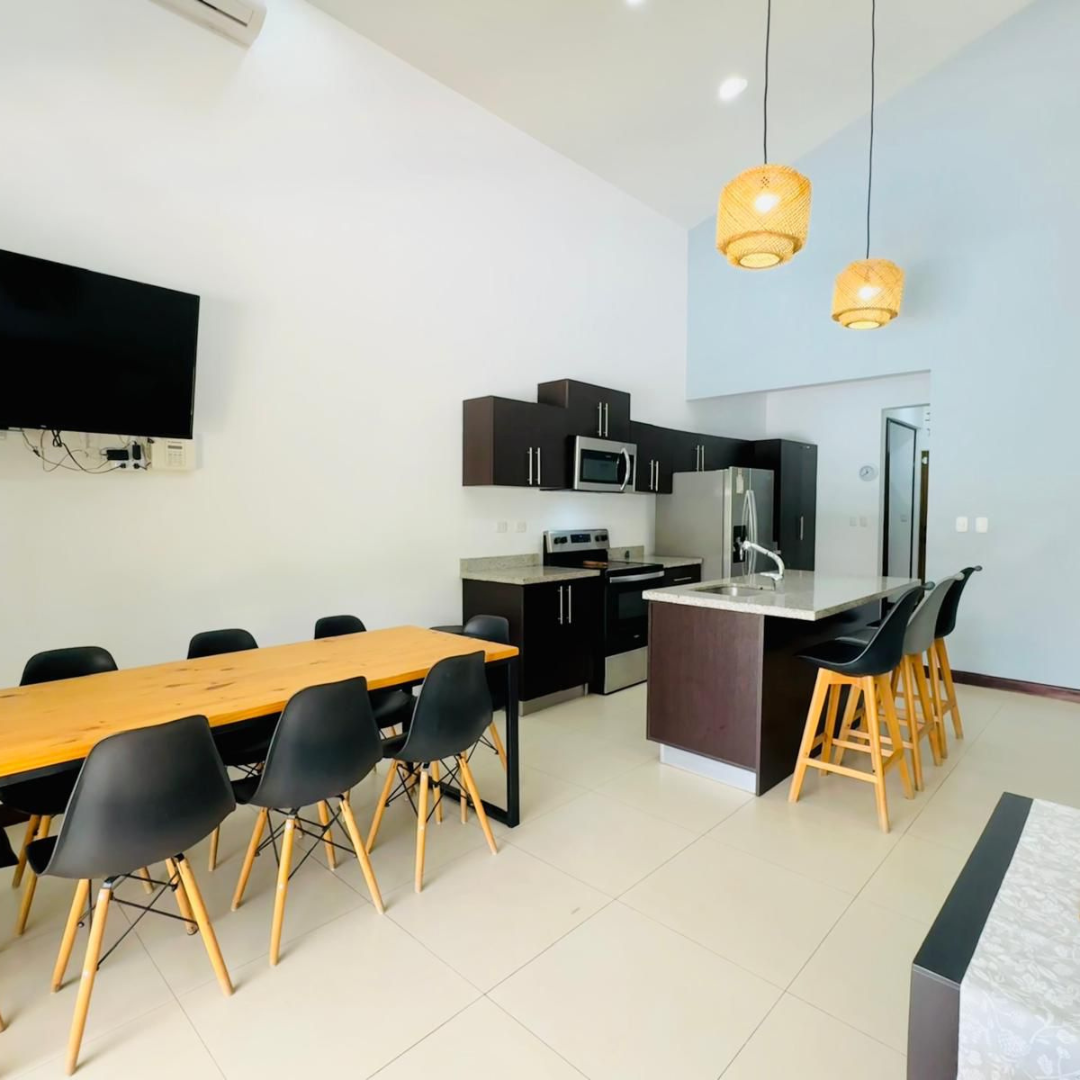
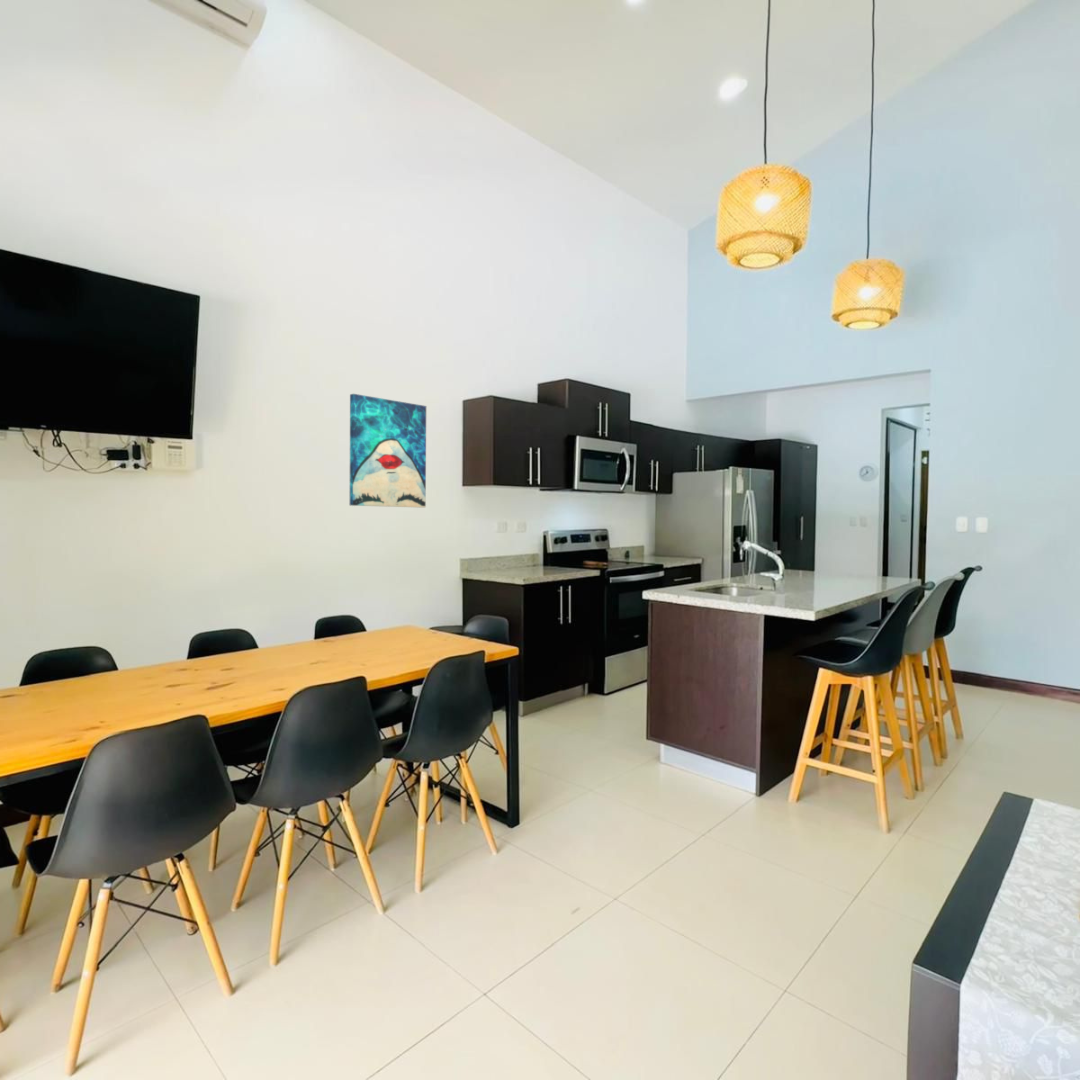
+ wall art [349,393,427,508]
